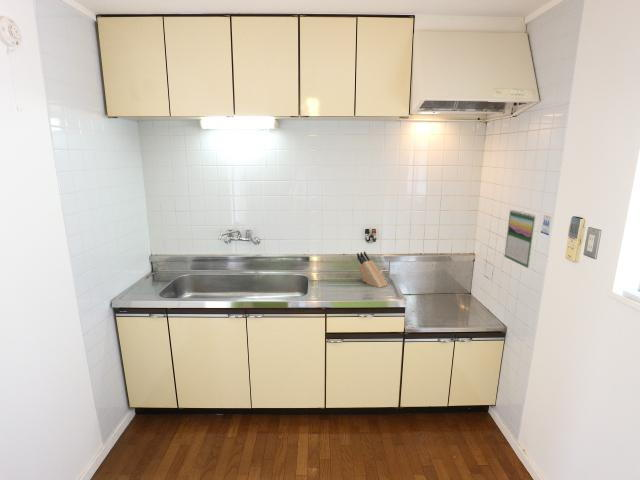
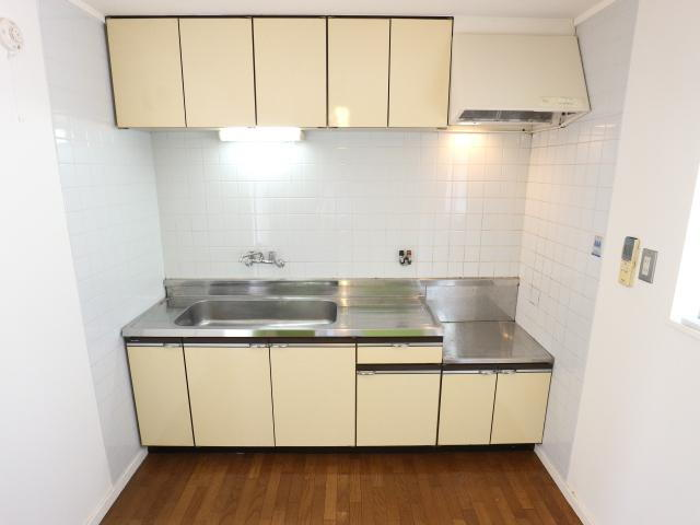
- calendar [504,209,537,269]
- knife block [356,250,389,289]
